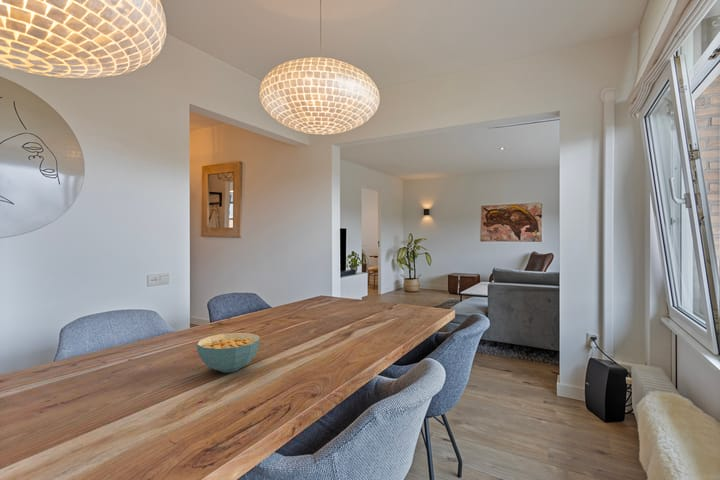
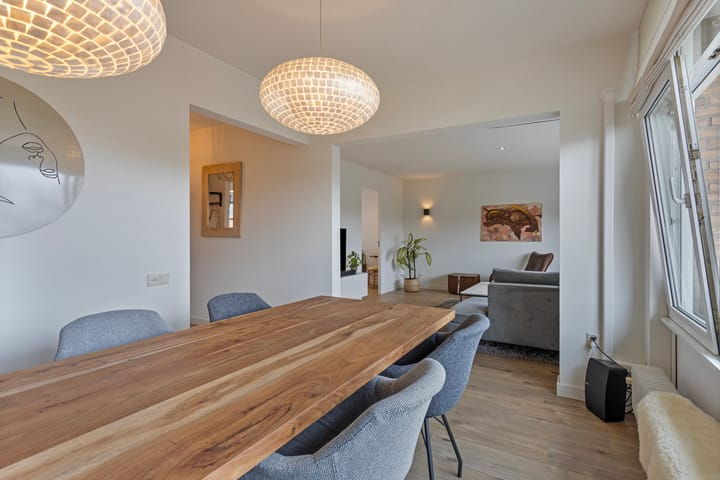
- cereal bowl [196,332,261,374]
